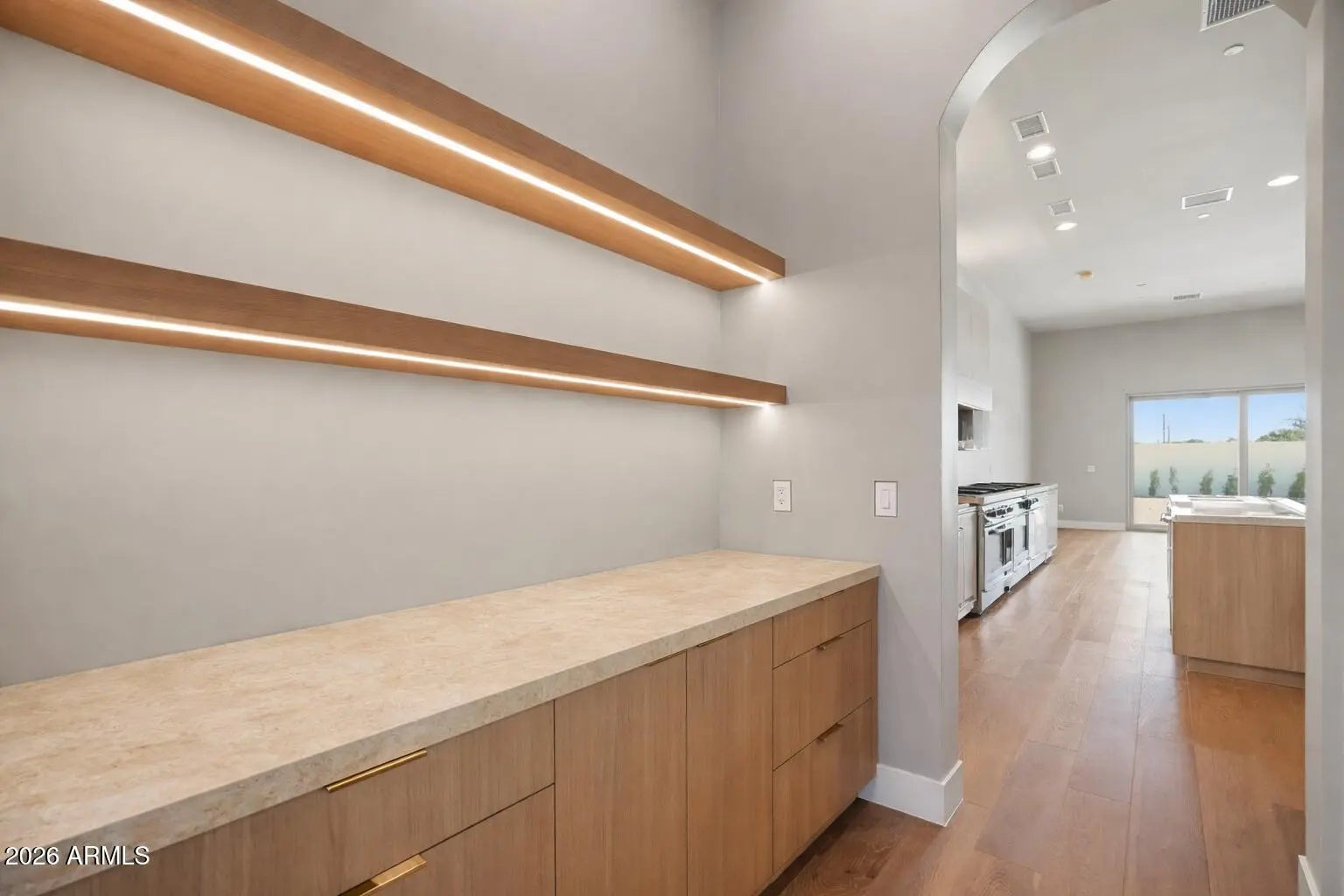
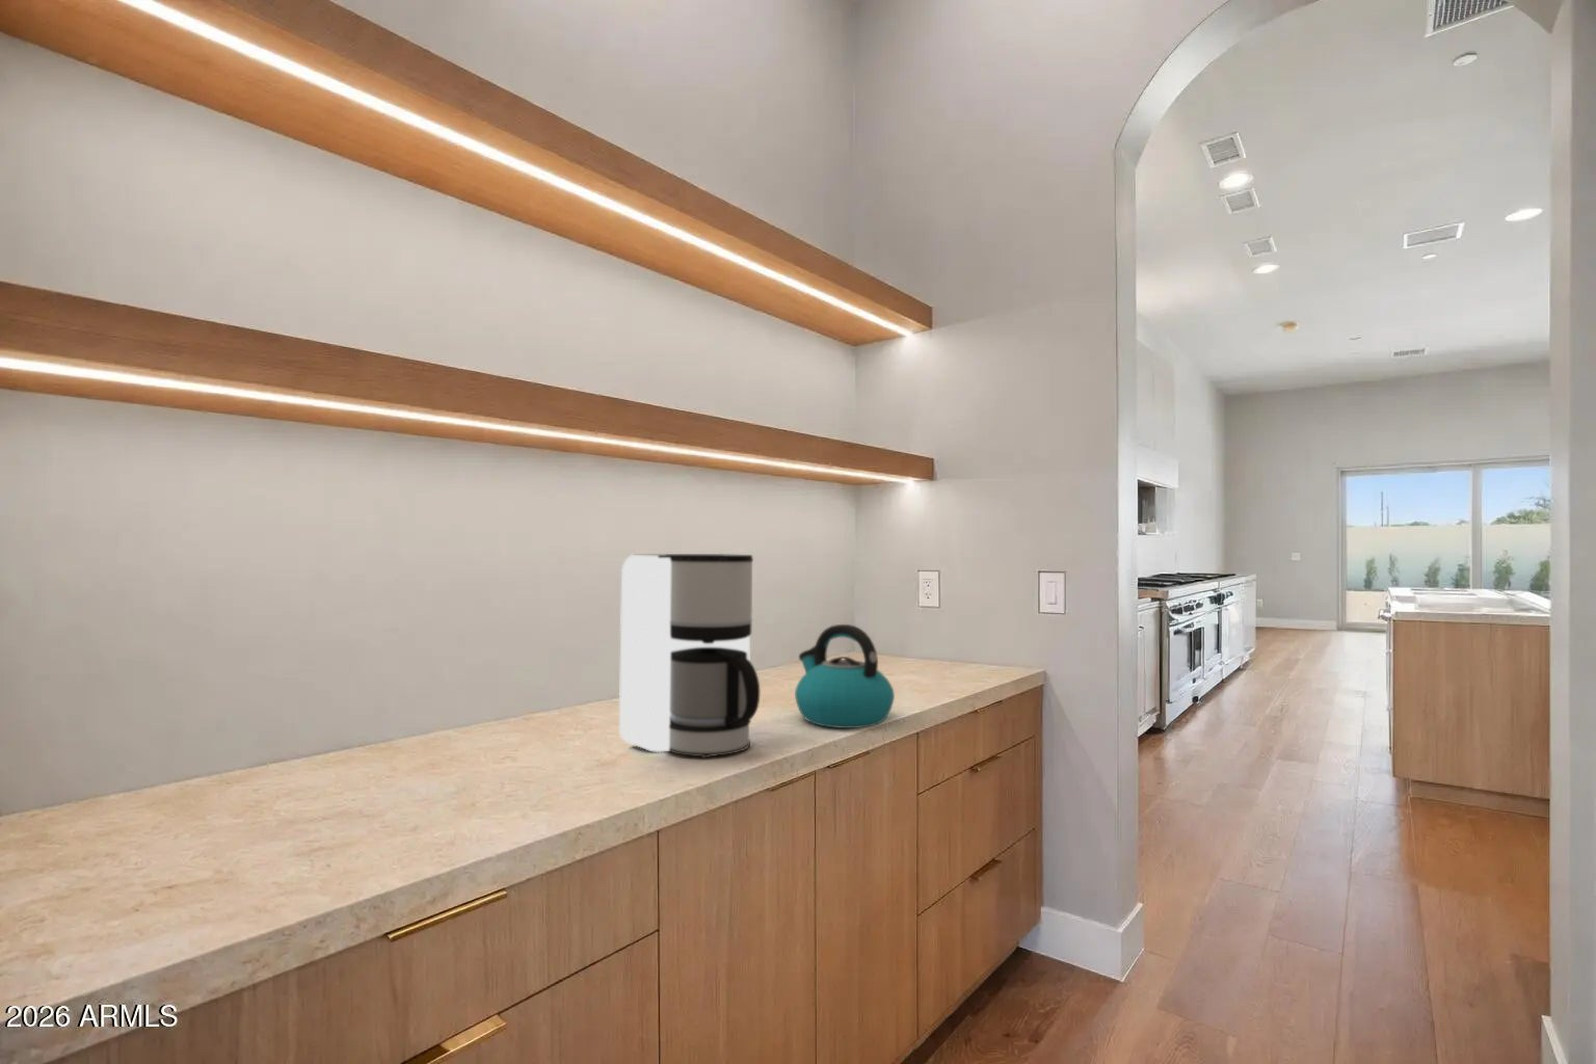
+ kettle [794,623,895,729]
+ coffee maker [619,552,761,759]
